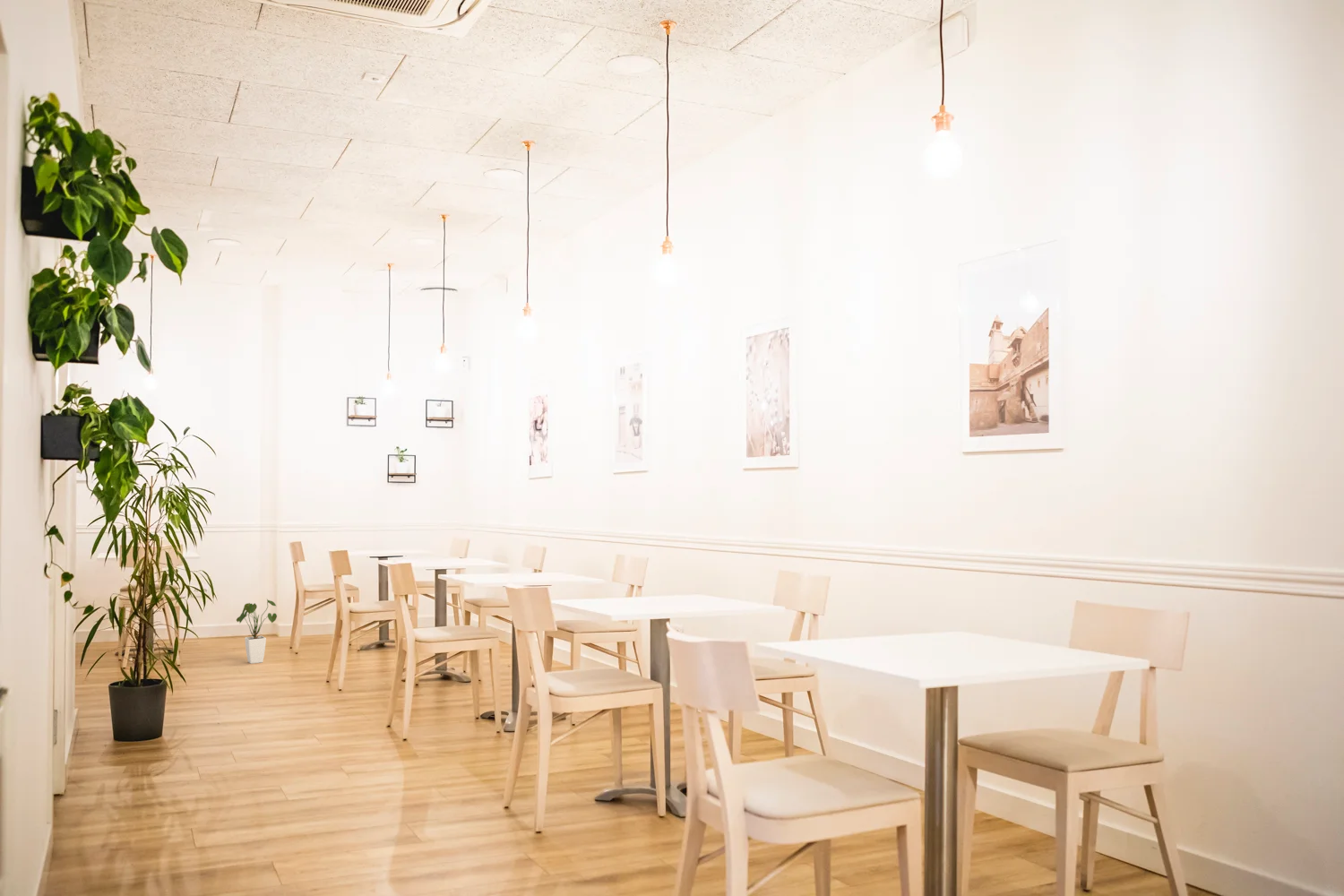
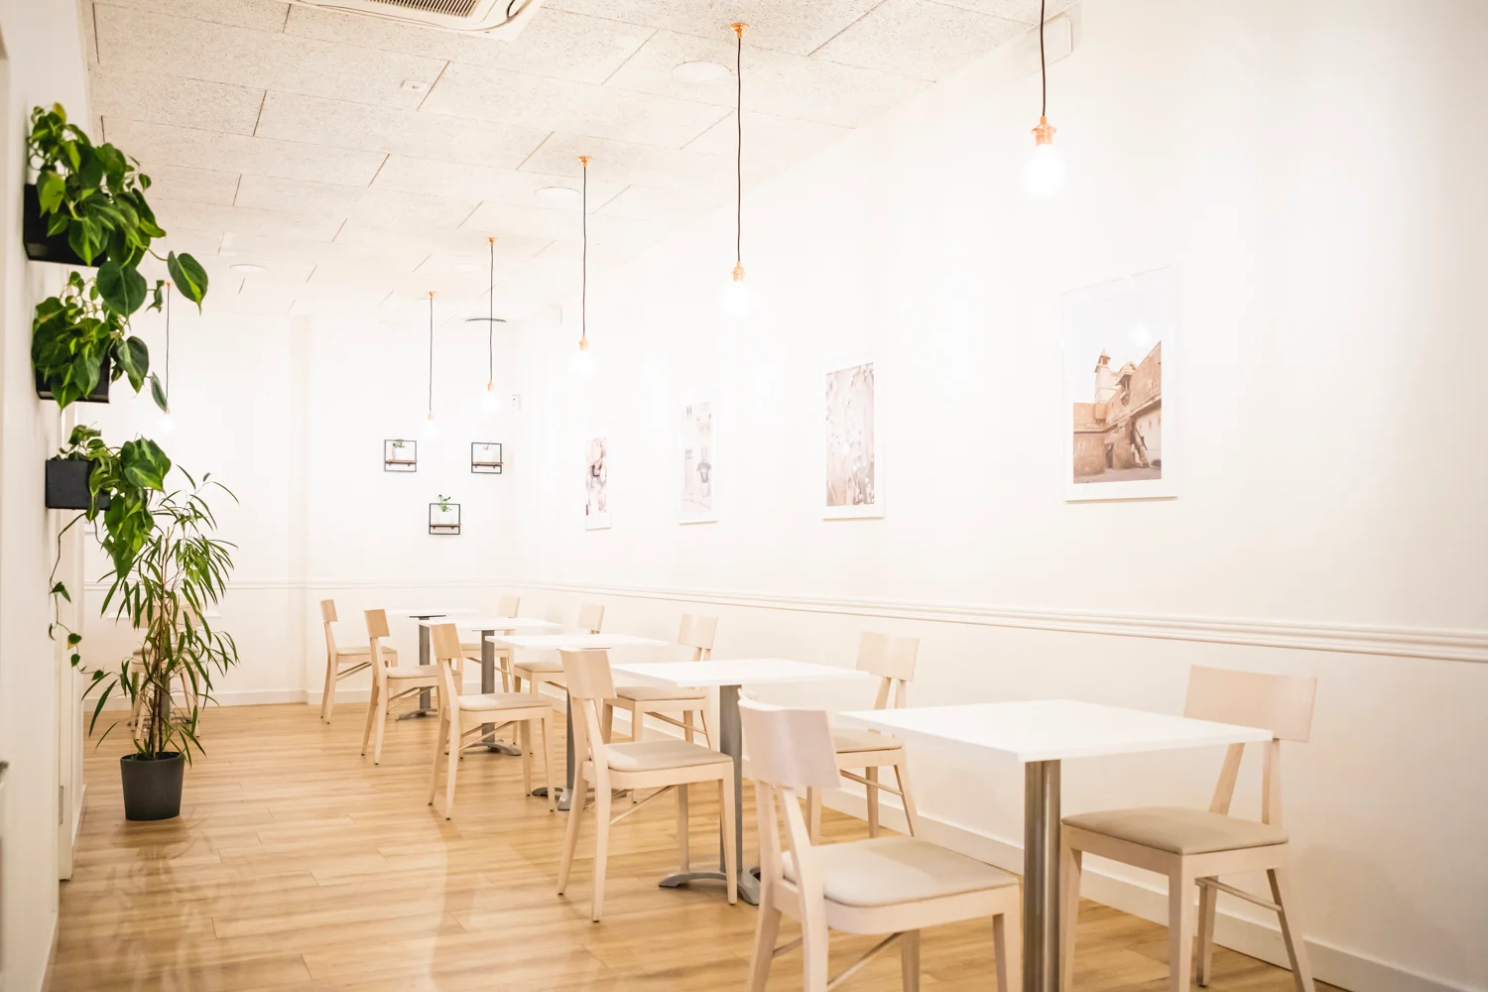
- house plant [236,599,278,665]
